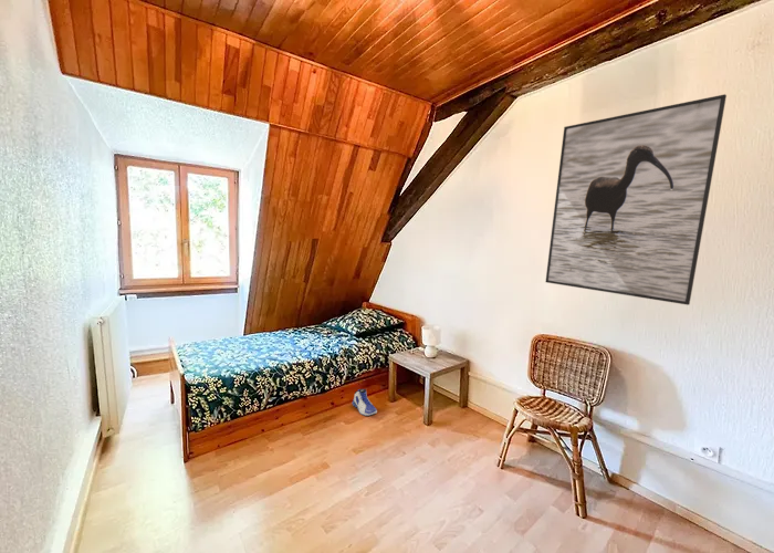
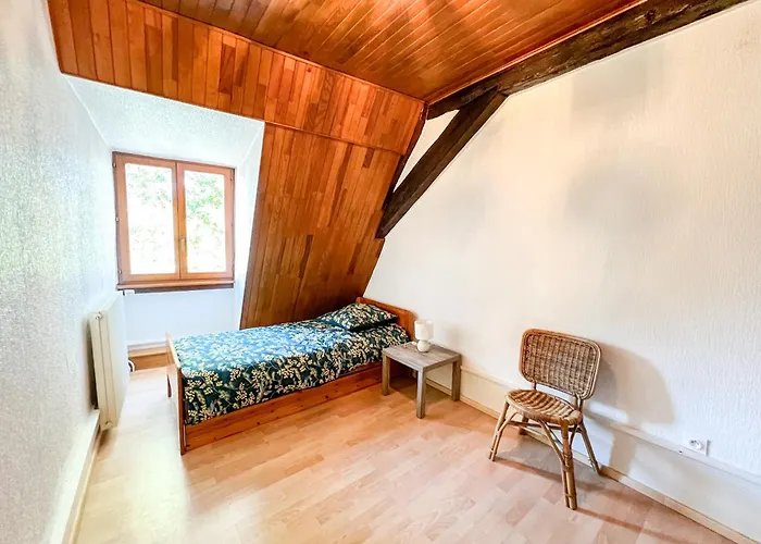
- sneaker [351,388,378,417]
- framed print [544,93,728,306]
